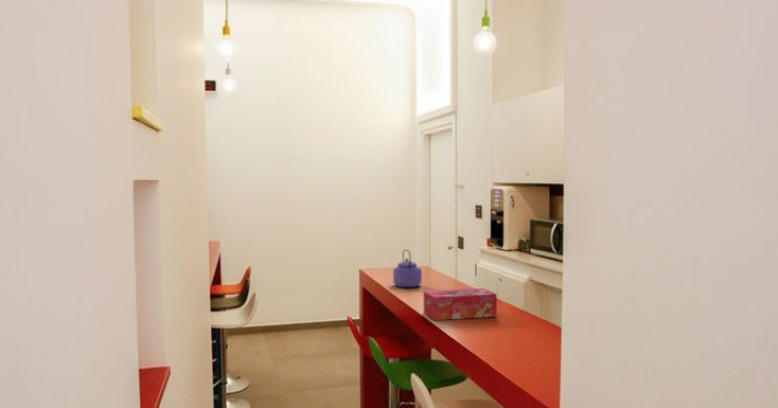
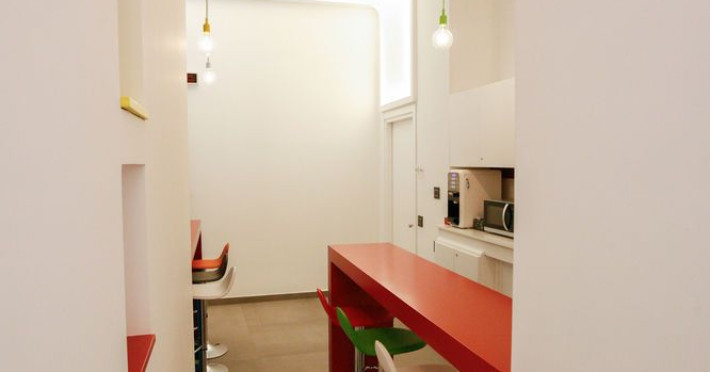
- kettle [392,248,423,288]
- tissue box [423,287,497,321]
